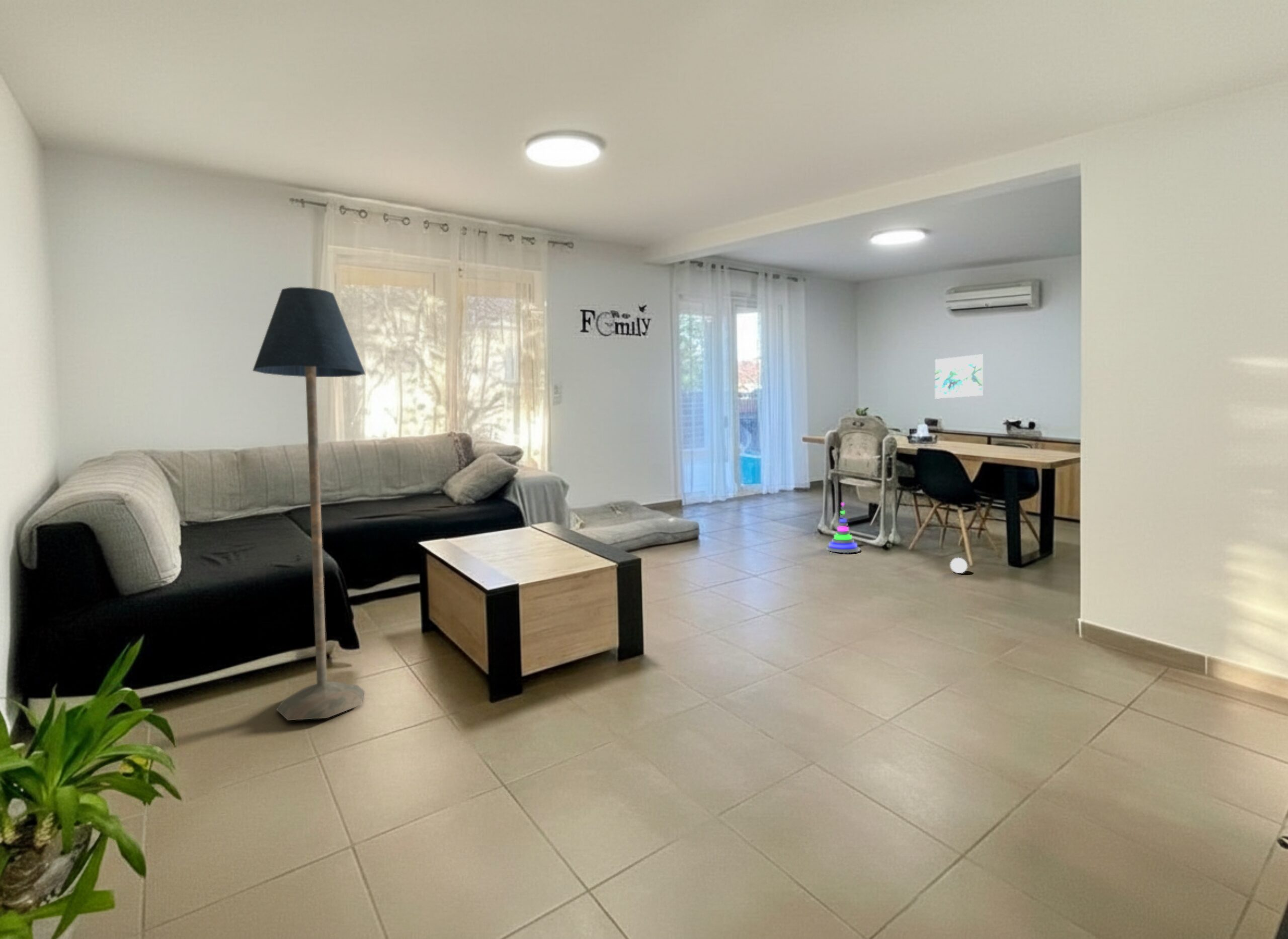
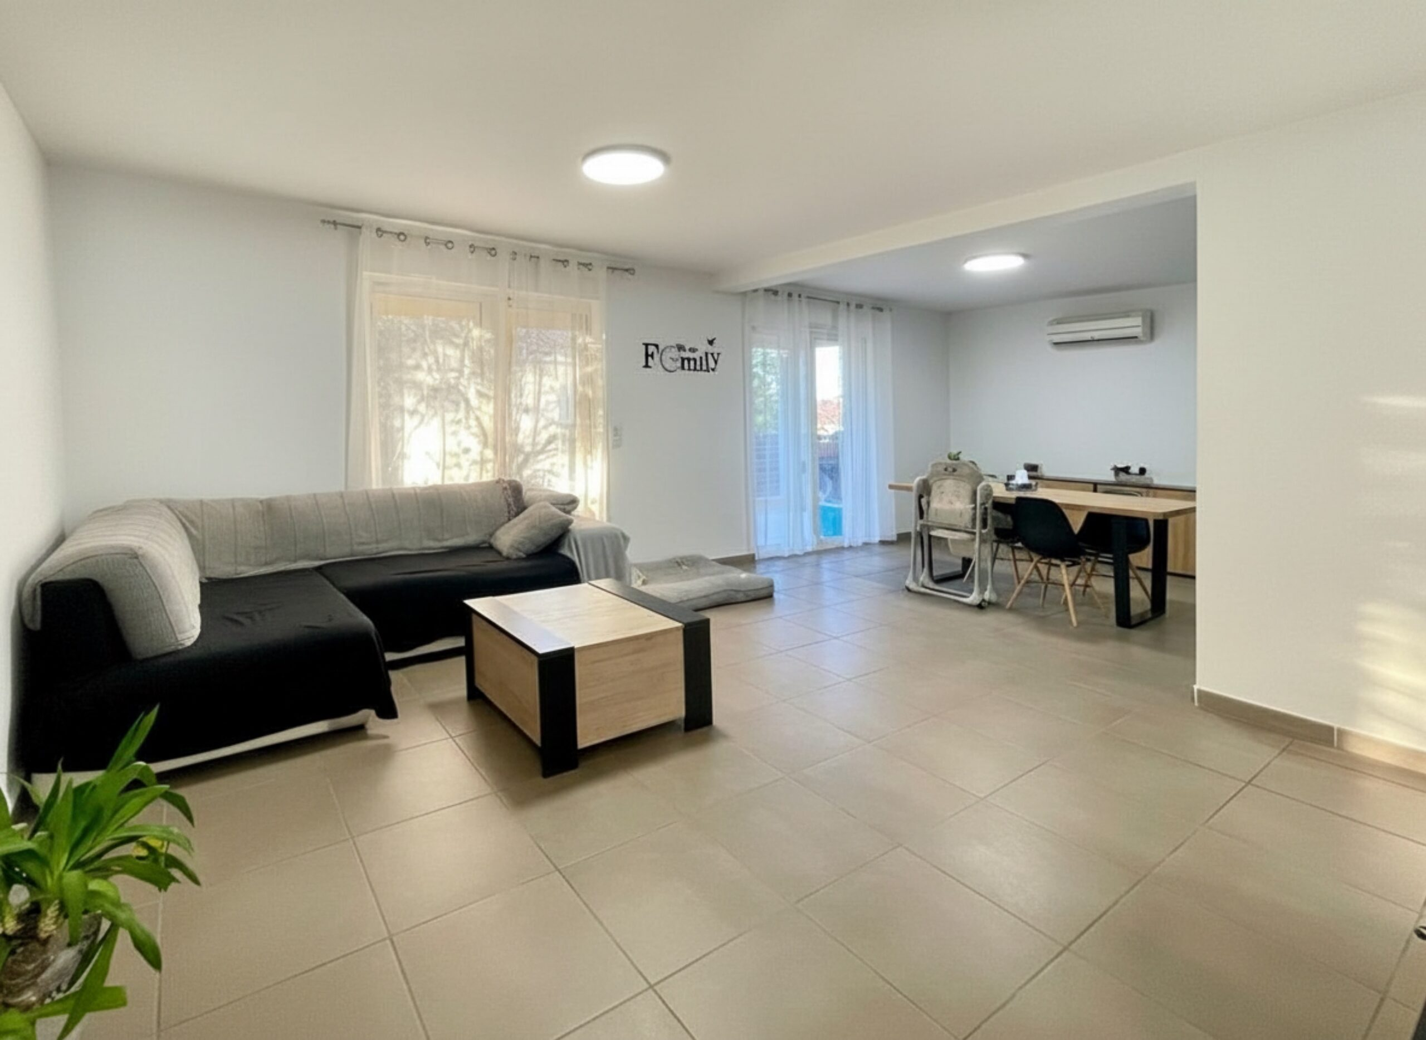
- floor lamp [252,287,366,721]
- decorative ball [950,557,968,574]
- stacking toy [826,502,860,553]
- wall art [934,354,984,399]
